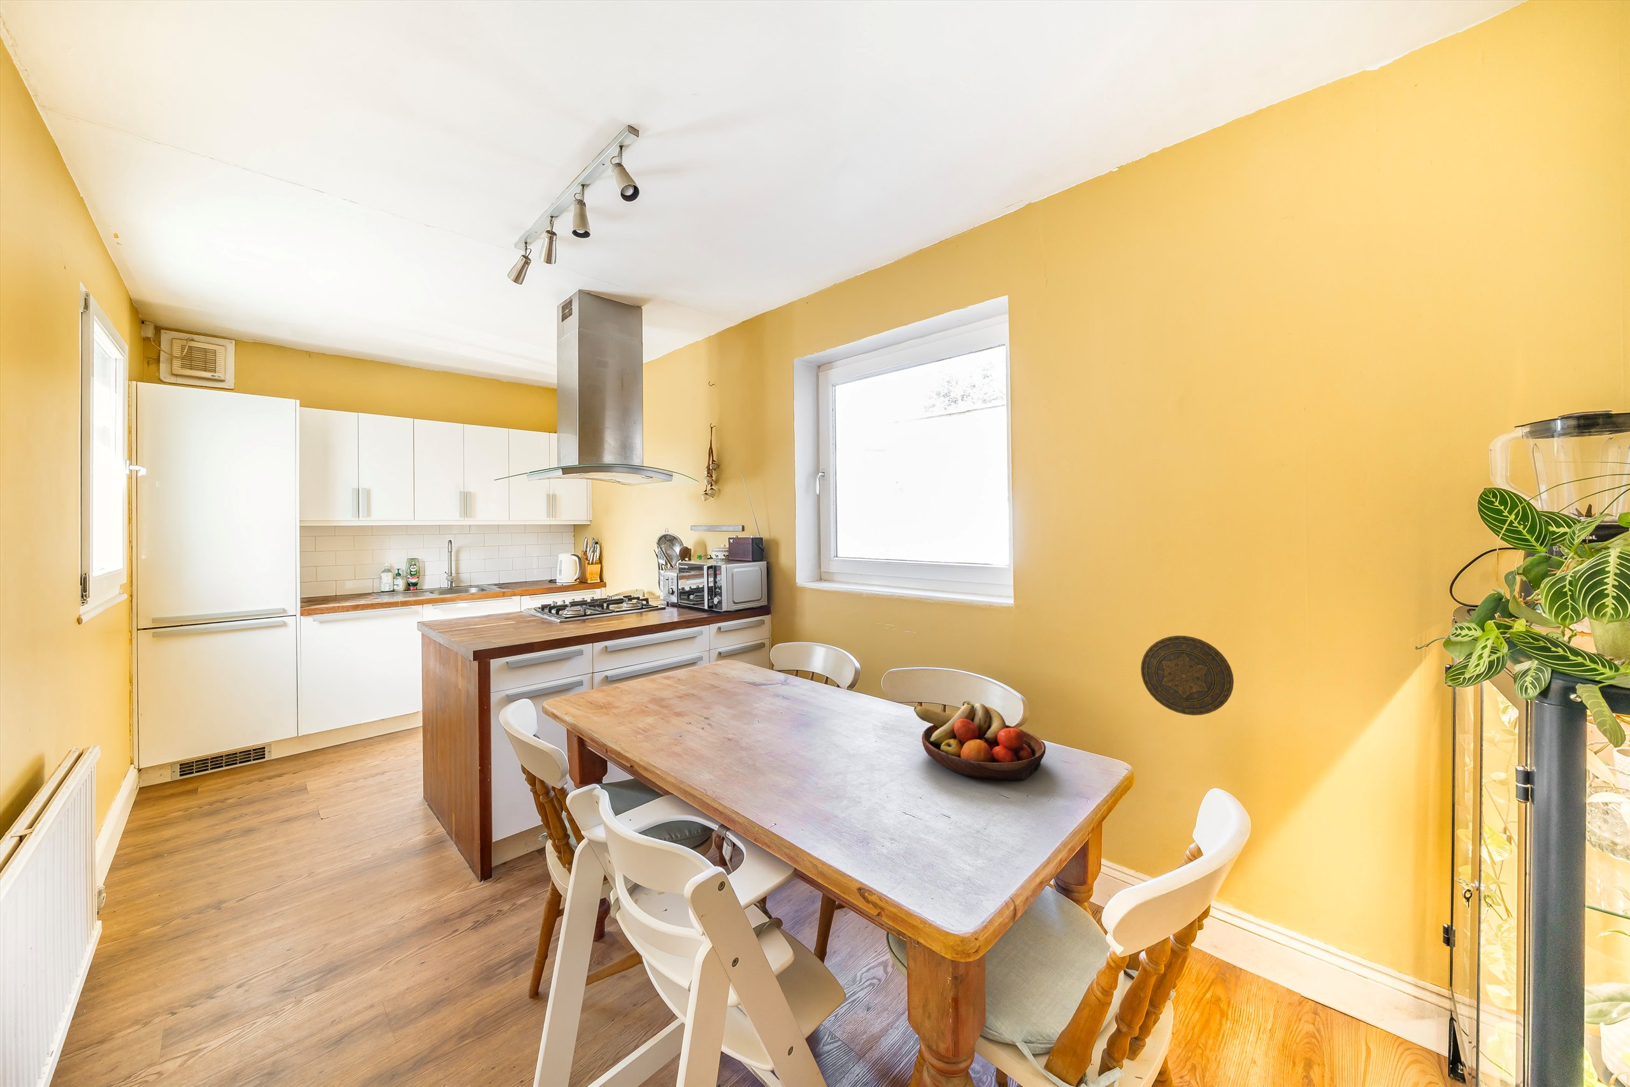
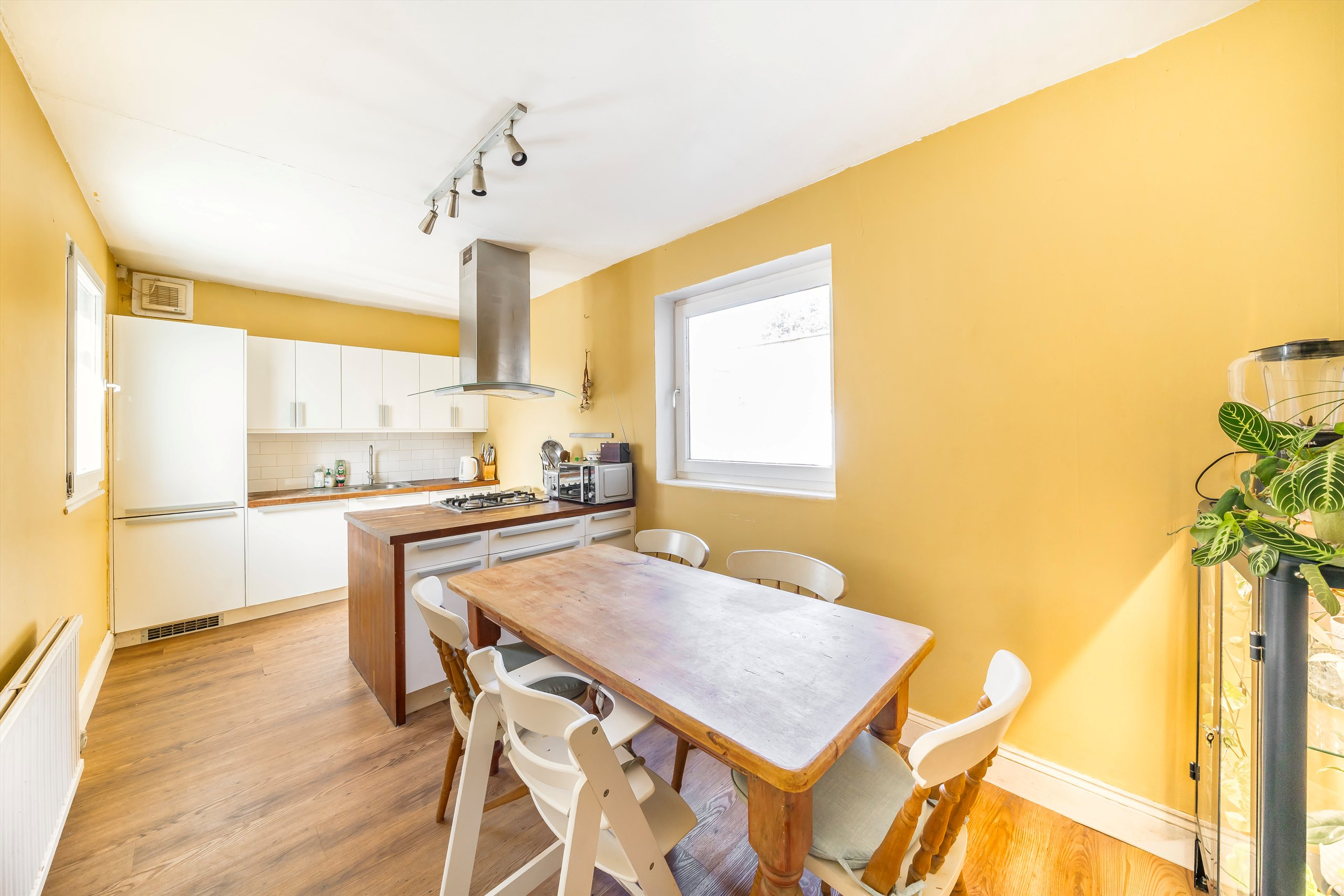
- decorative plate [1140,634,1235,716]
- fruit bowl [913,700,1047,780]
